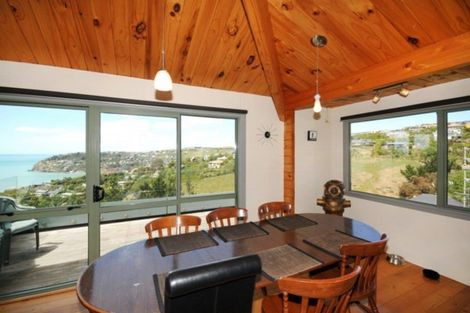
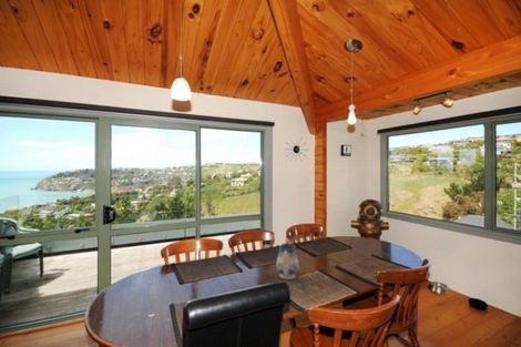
+ teapot [275,237,300,280]
